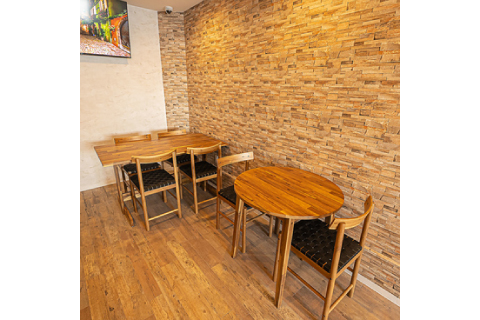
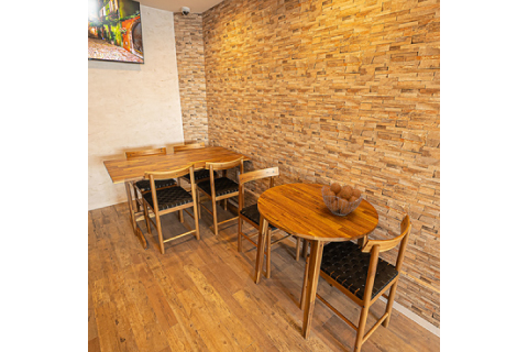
+ fruit basket [321,182,364,217]
